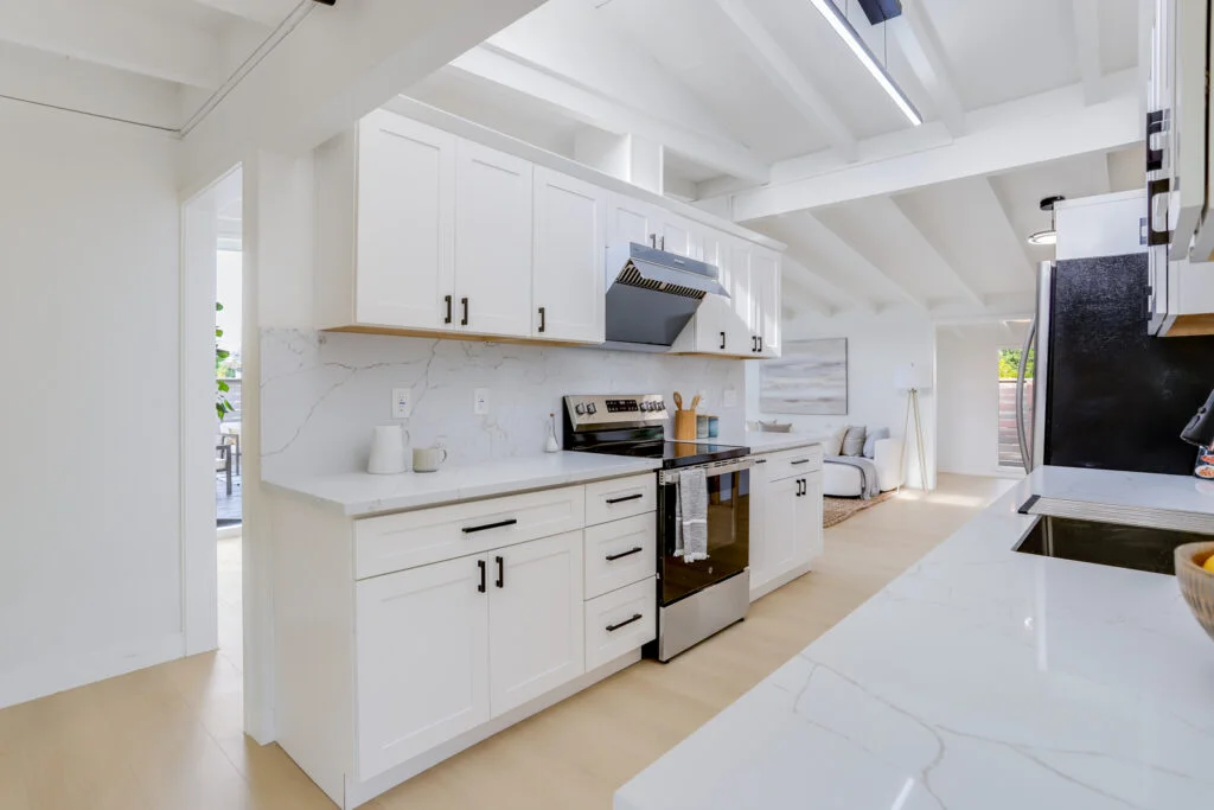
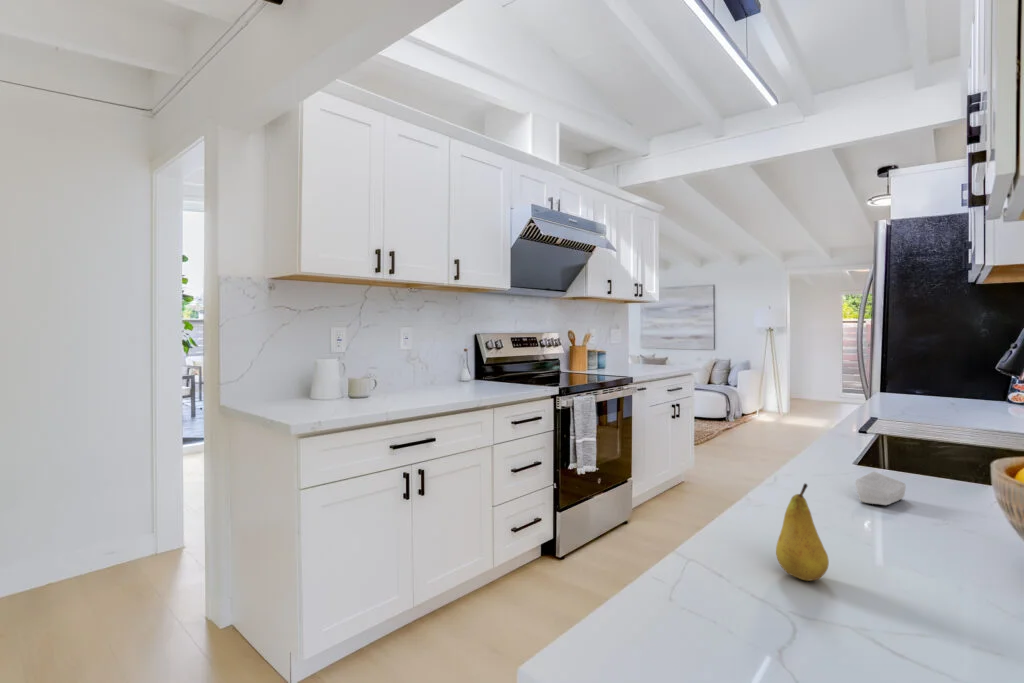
+ fruit [775,482,830,582]
+ soap bar [854,471,907,506]
